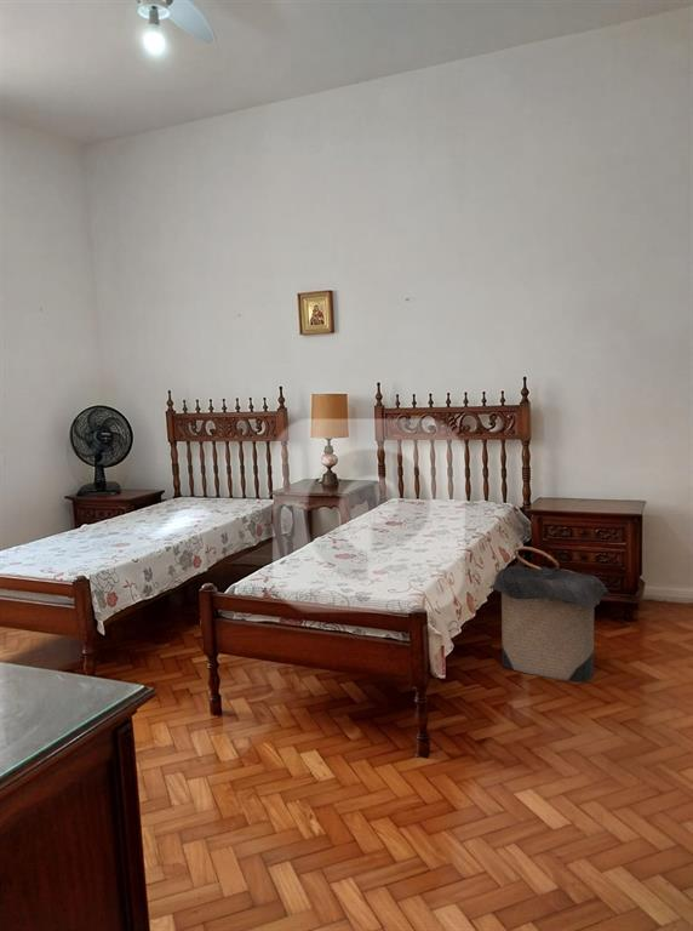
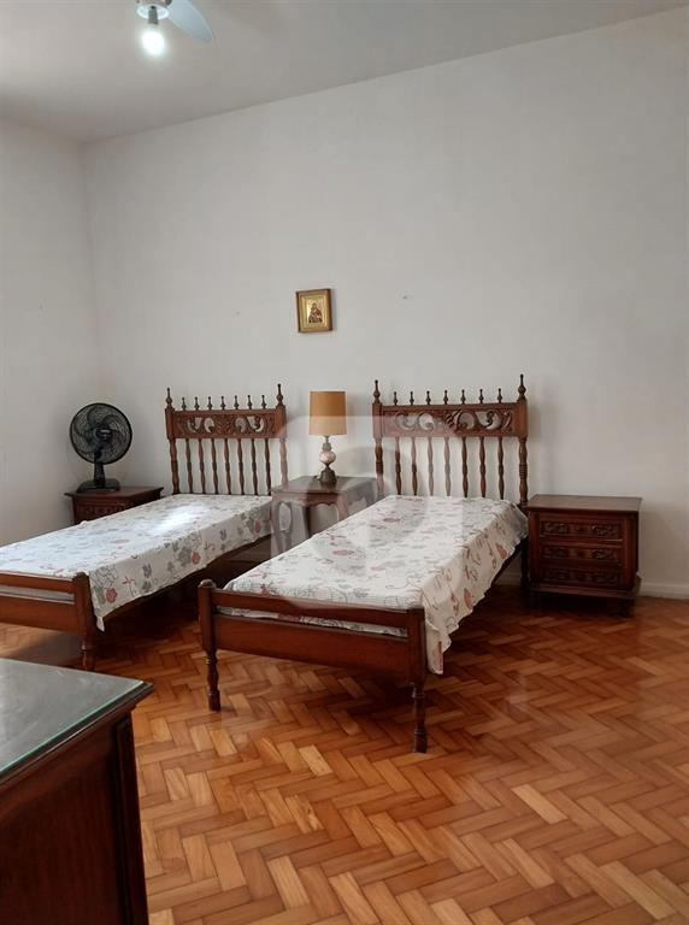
- laundry hamper [488,546,612,684]
